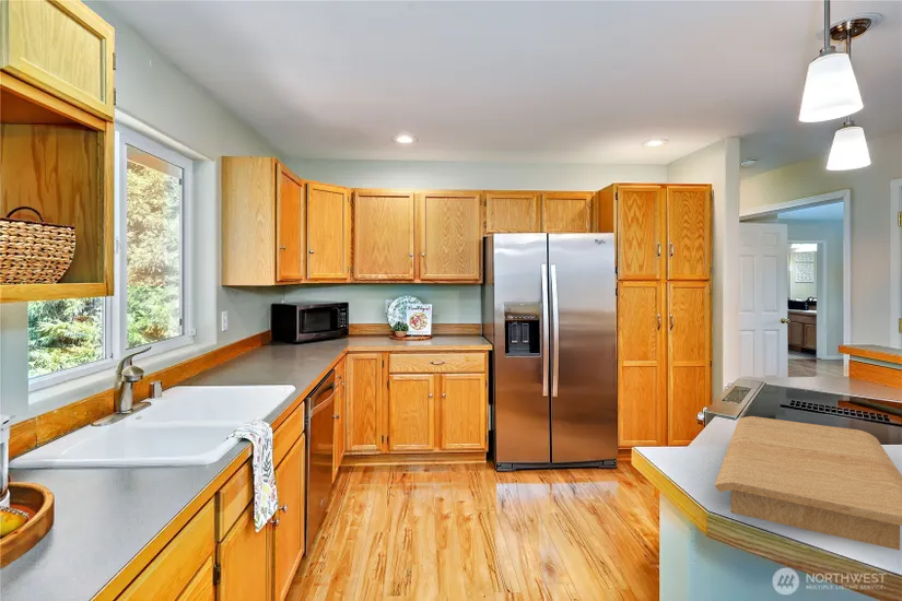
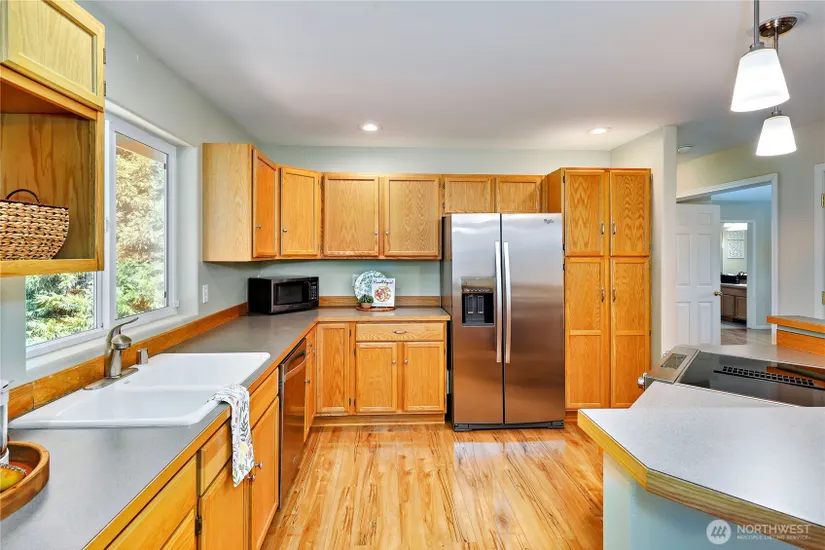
- cutting board [714,415,902,552]
